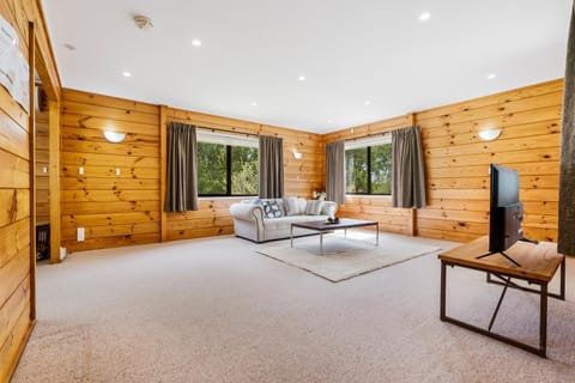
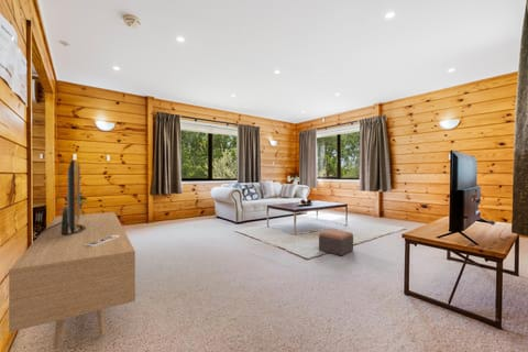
+ footstool [318,228,354,256]
+ media console [8,160,136,351]
